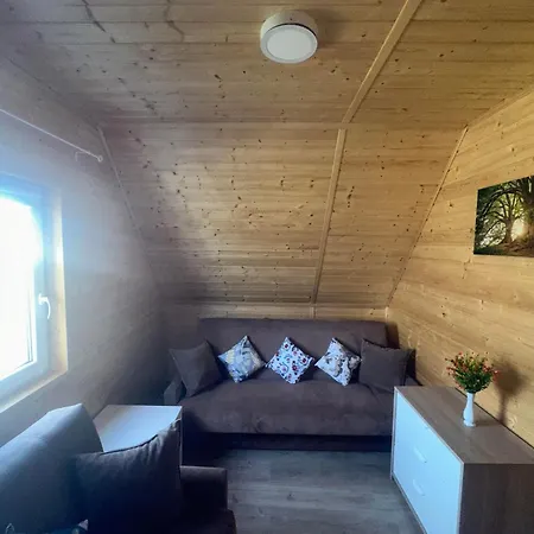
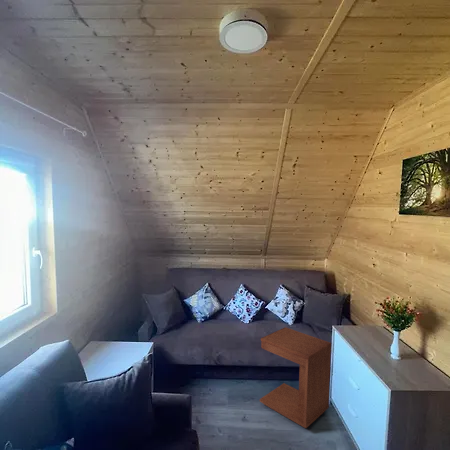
+ side table [259,326,332,429]
